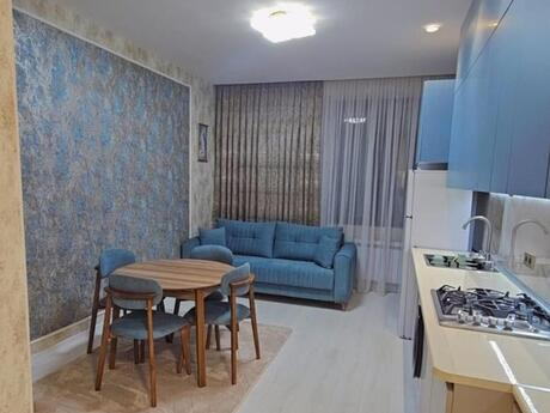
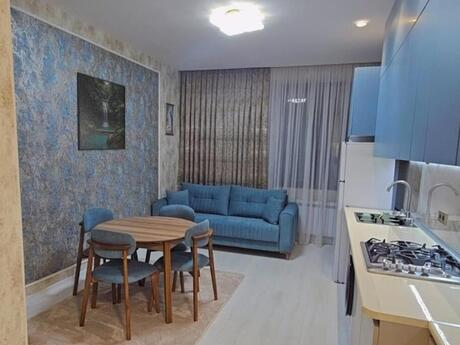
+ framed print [76,71,126,152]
